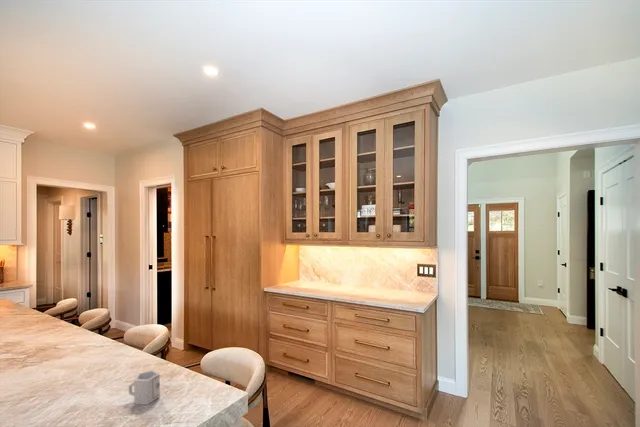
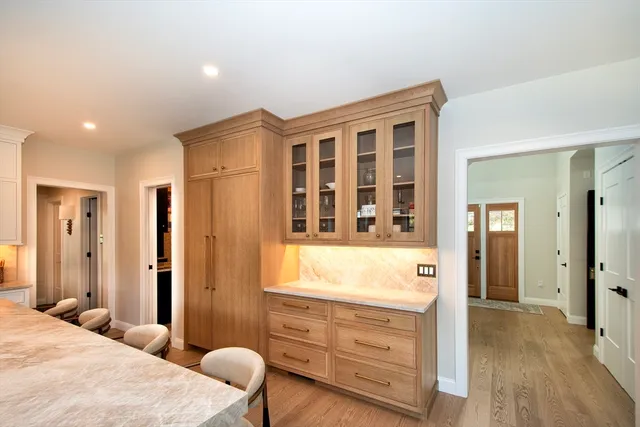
- cup [128,369,161,406]
